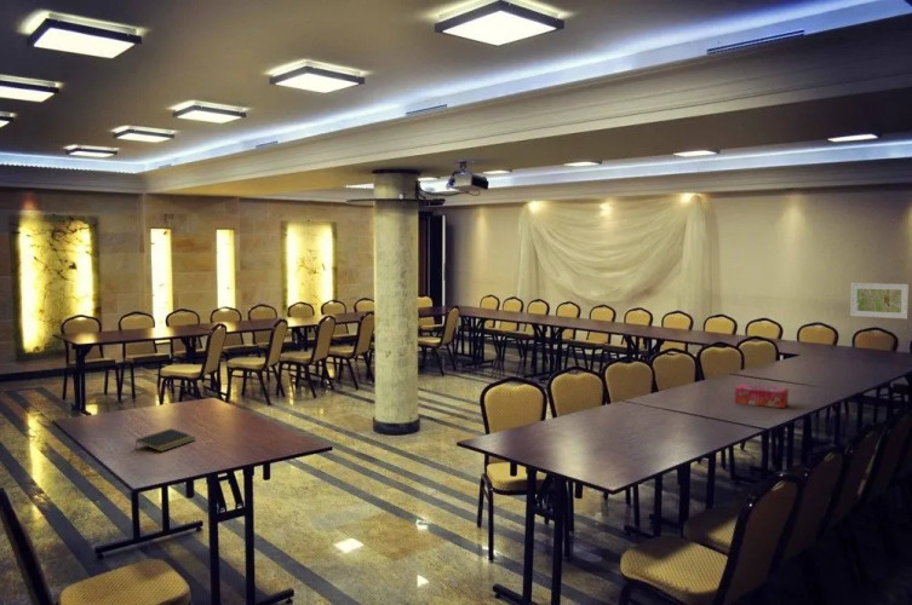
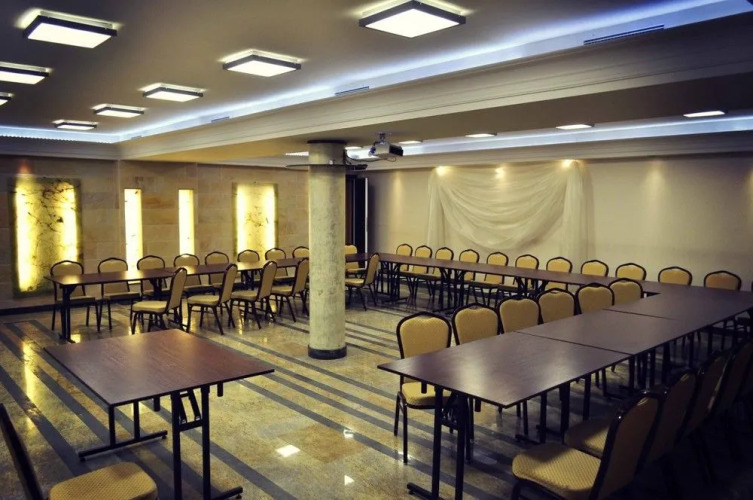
- tissue box [734,382,790,409]
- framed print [849,282,910,319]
- notepad [134,427,196,453]
